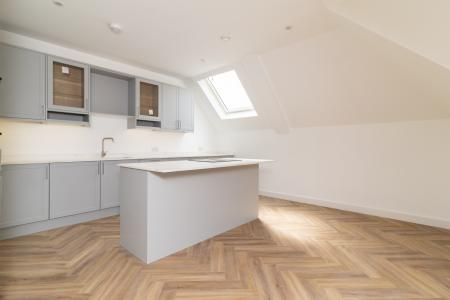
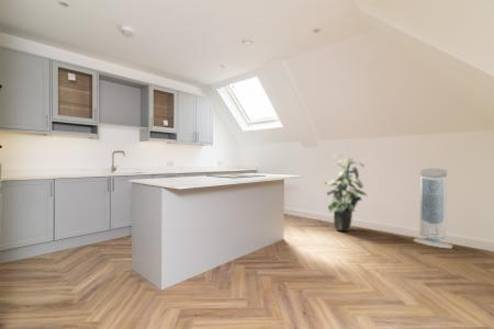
+ indoor plant [323,154,368,232]
+ air purifier [412,167,453,249]
